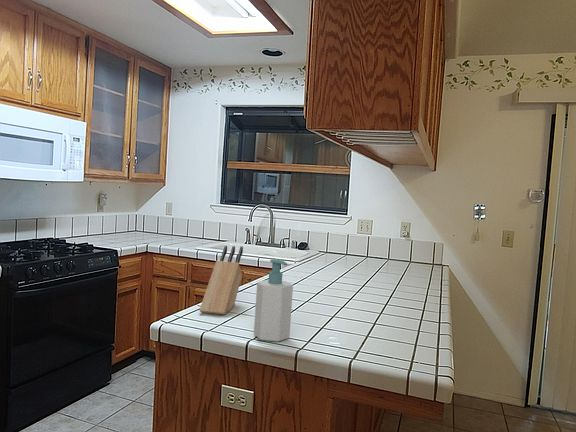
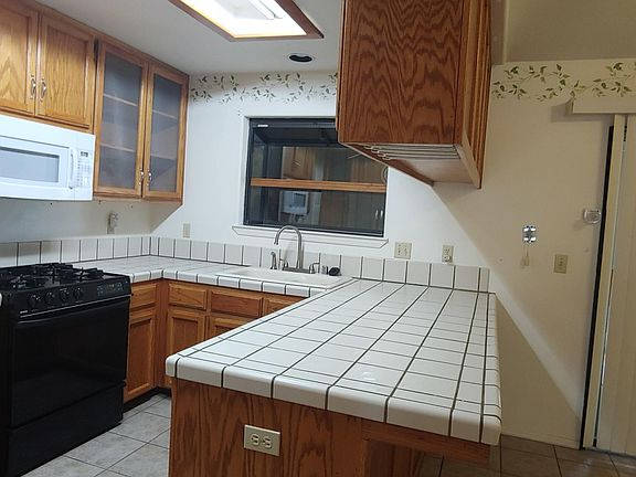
- soap bottle [253,258,294,343]
- knife block [199,245,244,315]
